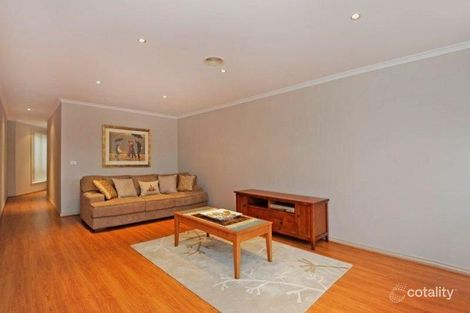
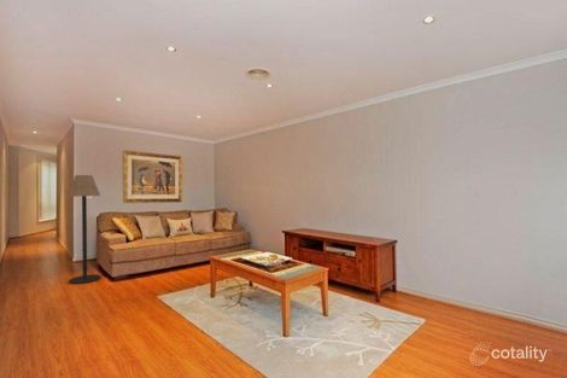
+ floor lamp [66,174,101,285]
